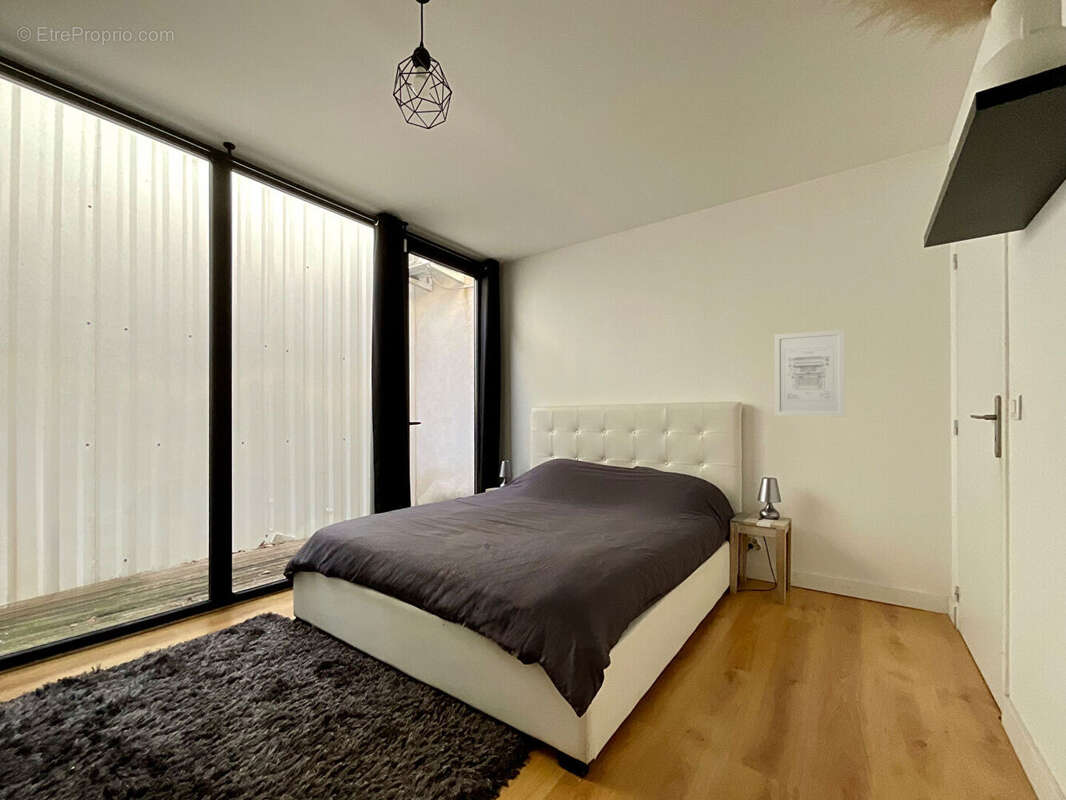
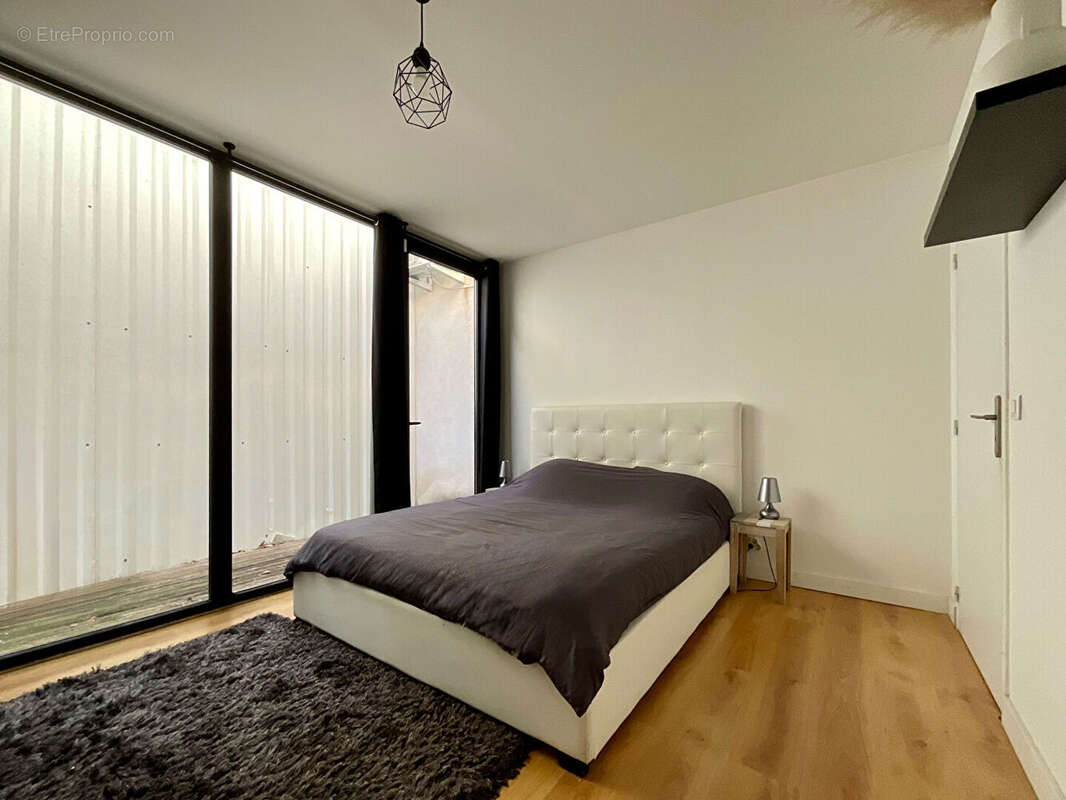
- wall art [774,328,846,418]
